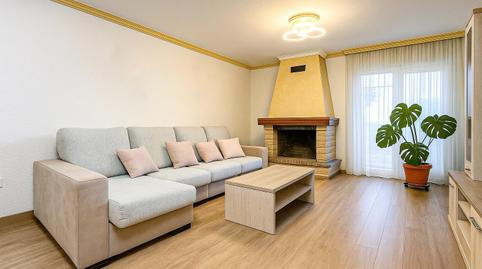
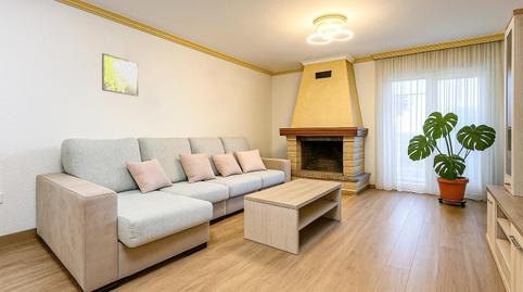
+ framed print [101,52,140,97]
